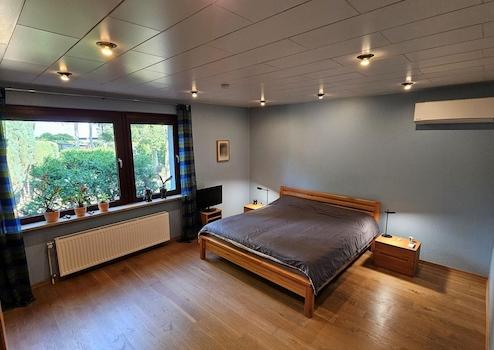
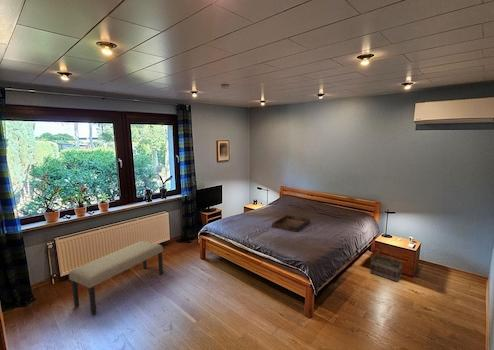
+ basket [369,244,403,283]
+ bench [68,240,164,316]
+ serving tray [271,214,311,233]
